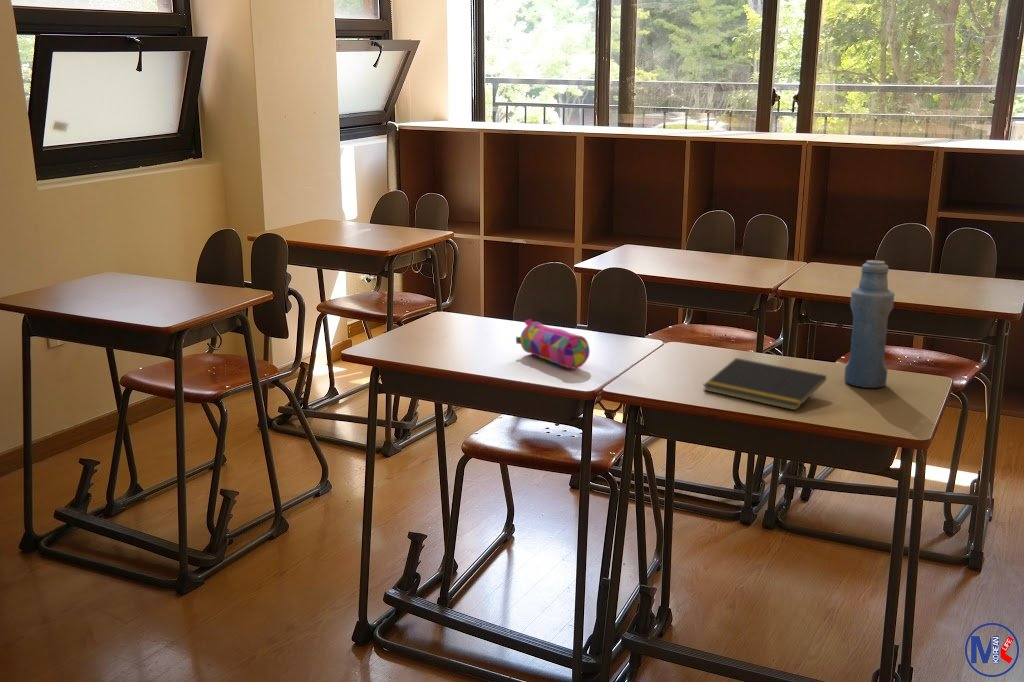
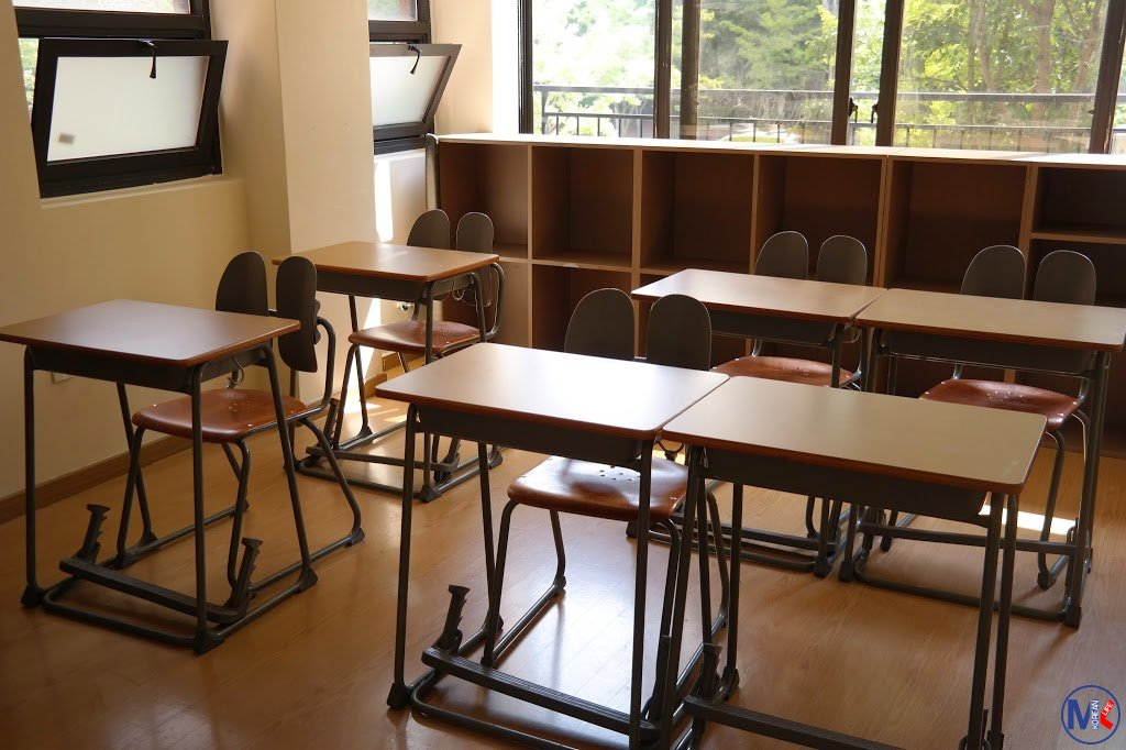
- pencil case [515,318,591,370]
- bottle [843,259,895,389]
- notepad [702,357,827,412]
